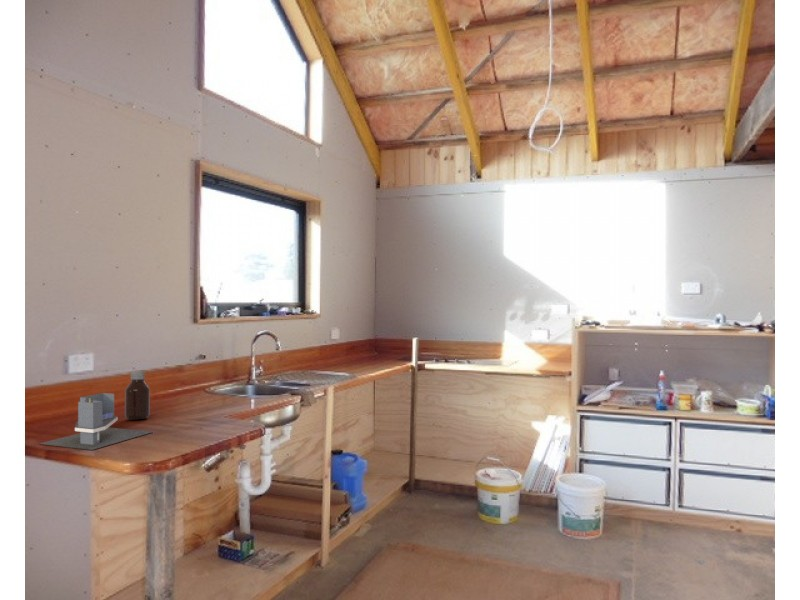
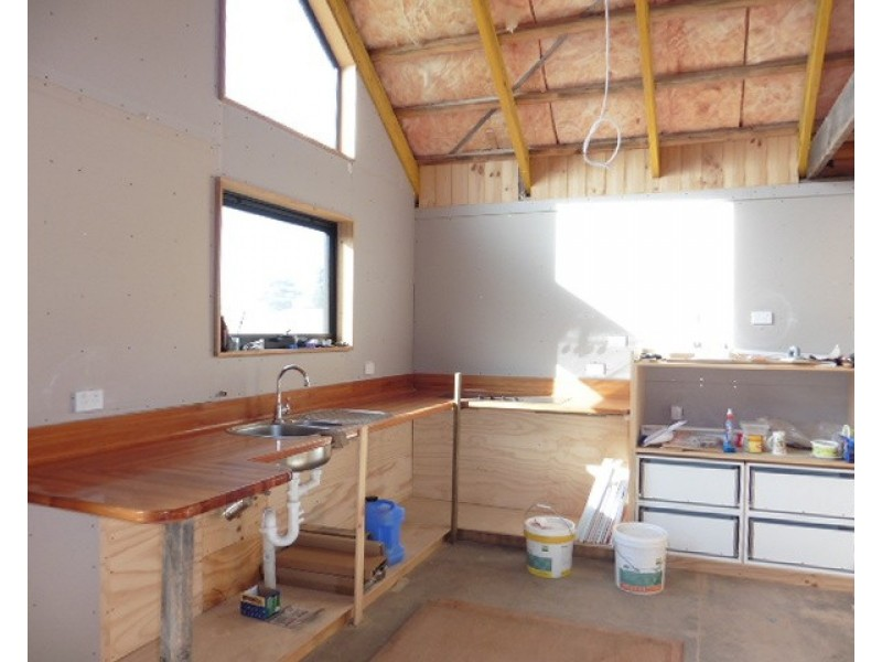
- utensil holder [38,392,152,451]
- bottle [124,370,151,420]
